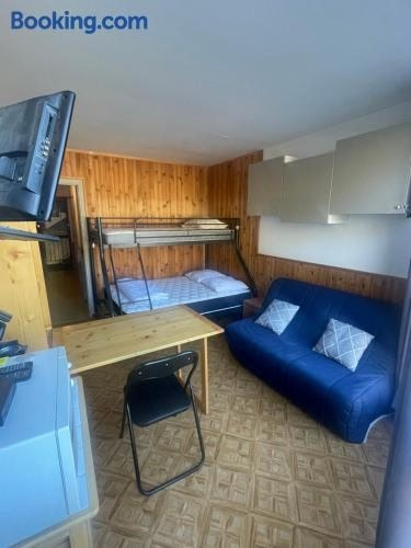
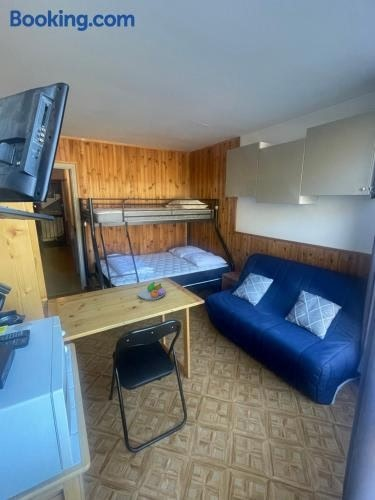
+ fruit bowl [137,281,166,301]
